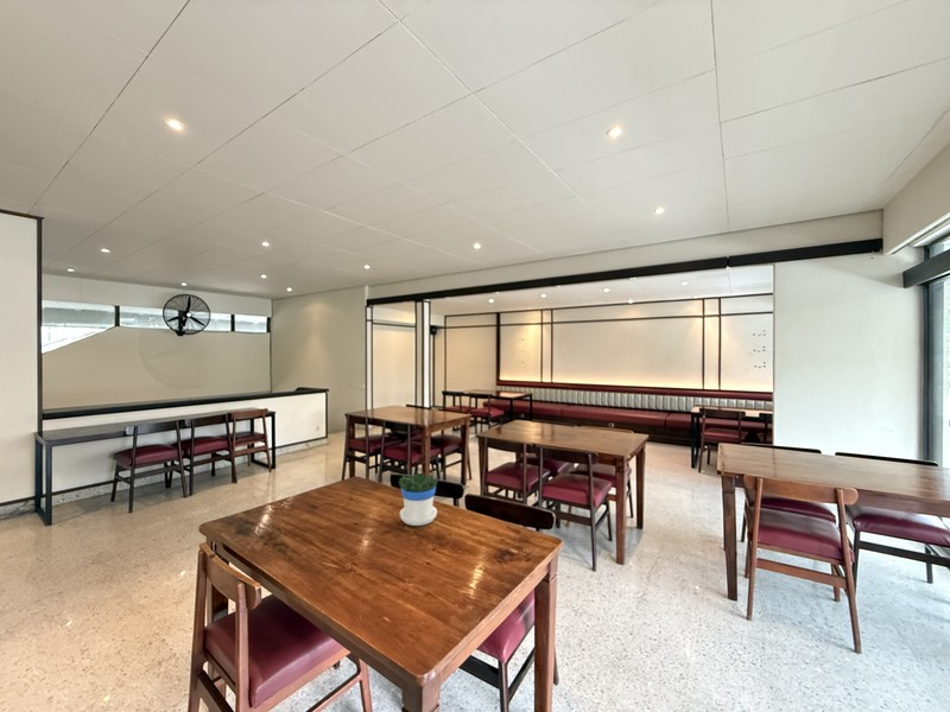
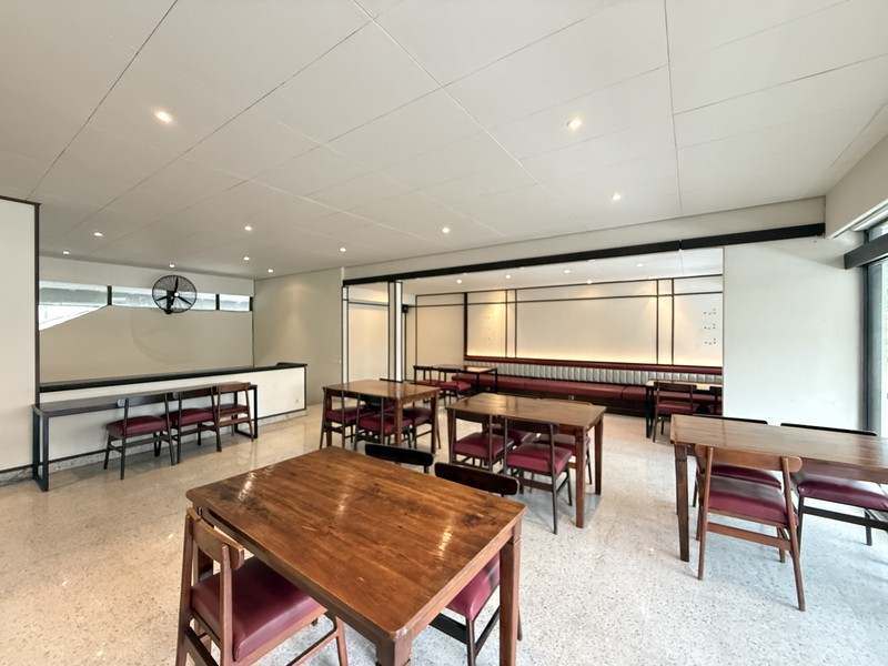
- flowerpot [398,471,439,527]
